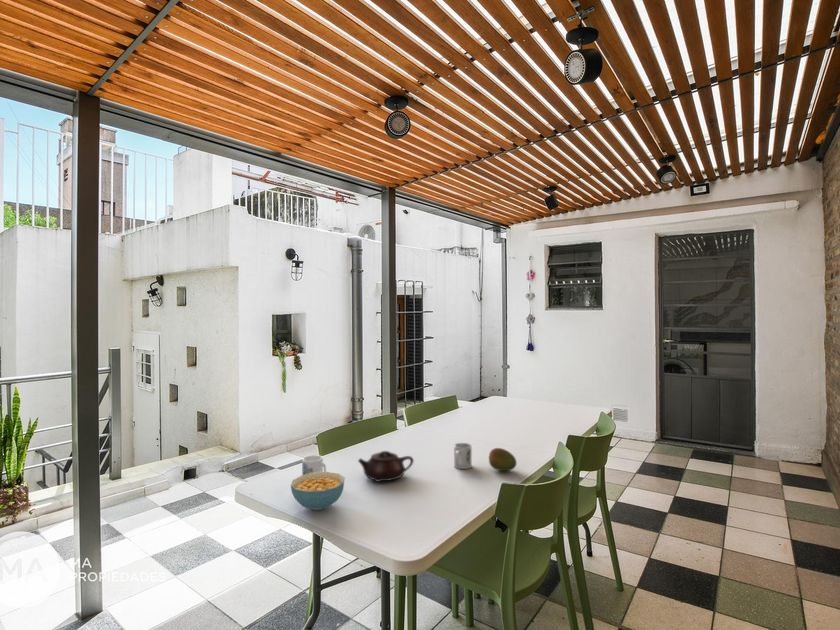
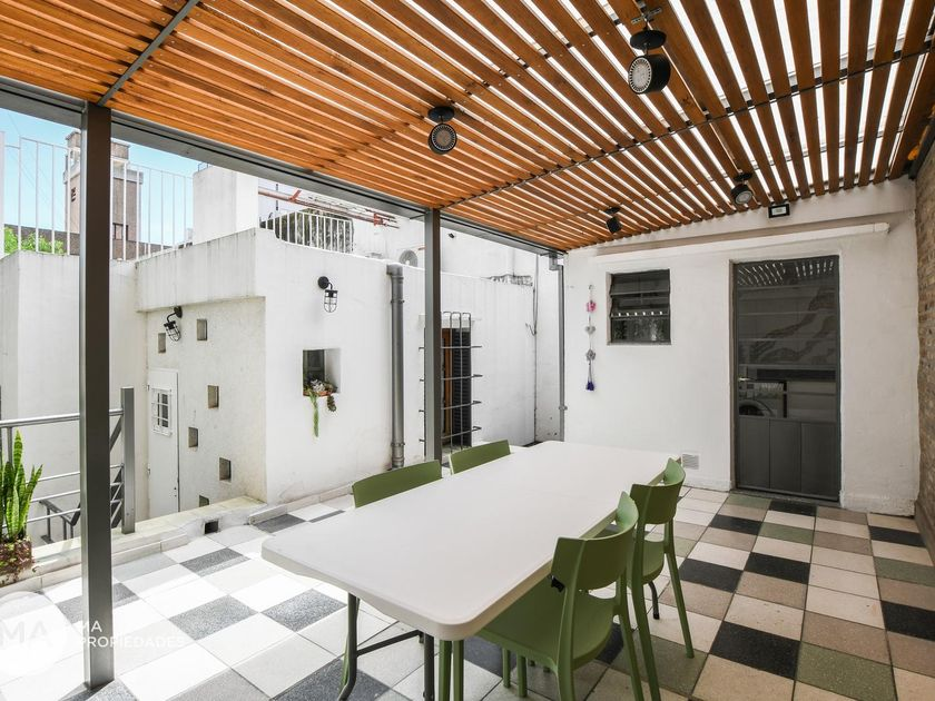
- cereal bowl [290,471,346,512]
- teapot [357,450,415,483]
- mug [453,442,473,470]
- fruit [488,447,518,472]
- mug [301,454,327,475]
